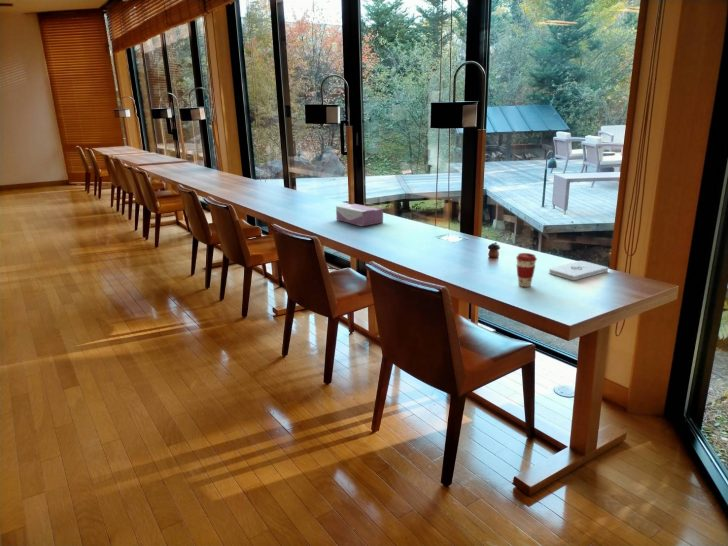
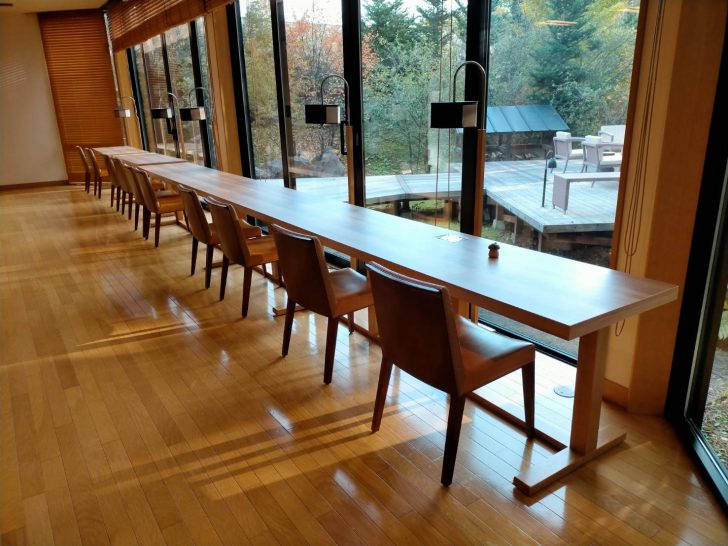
- tissue box [335,203,384,227]
- notepad [548,260,609,281]
- coffee cup [515,252,538,288]
